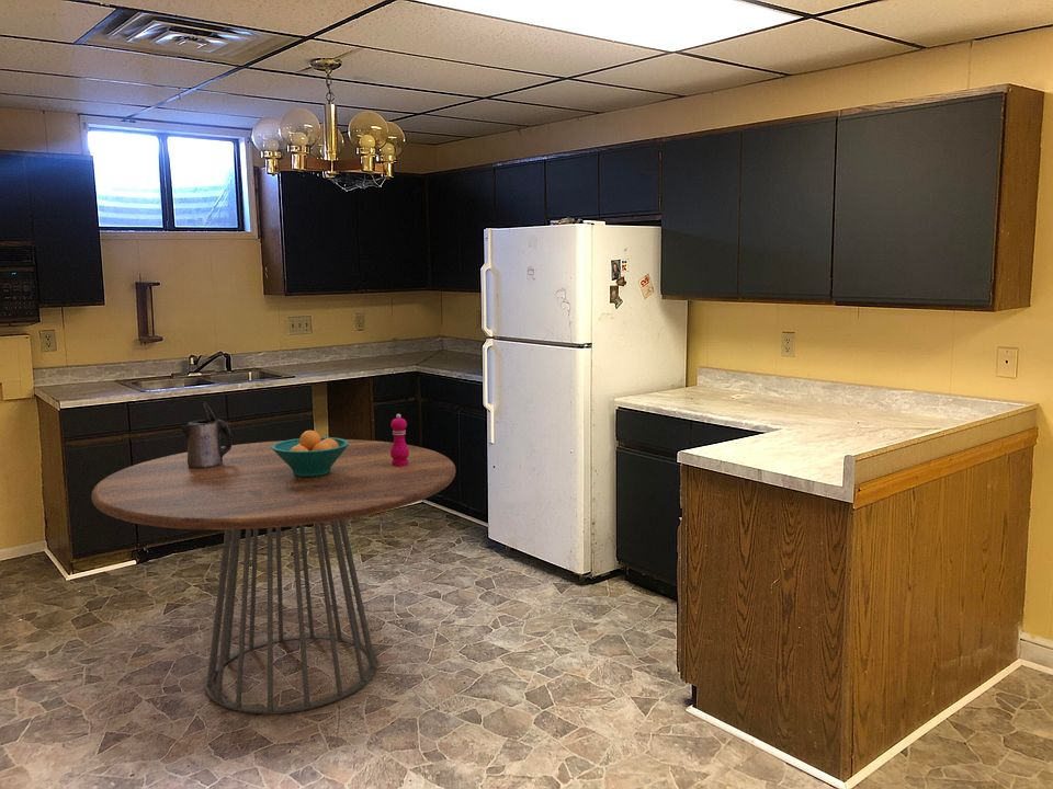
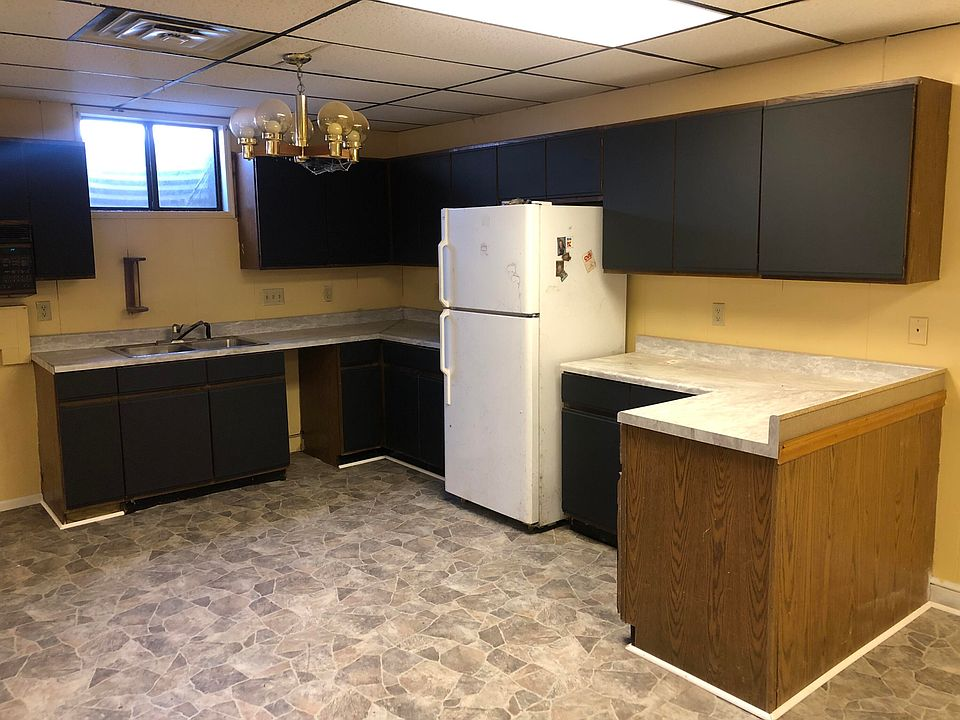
- electric kettle [180,401,234,469]
- fruit bowl [271,430,349,477]
- dining table [91,438,456,714]
- pepper mill [390,413,409,467]
